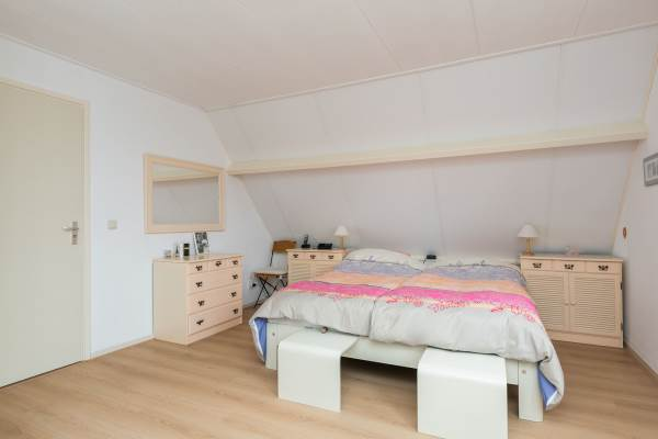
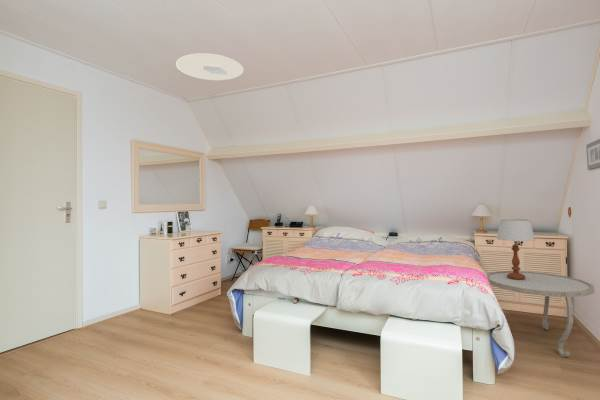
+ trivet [485,270,596,358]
+ ceiling light [175,52,245,81]
+ table lamp [496,218,536,280]
